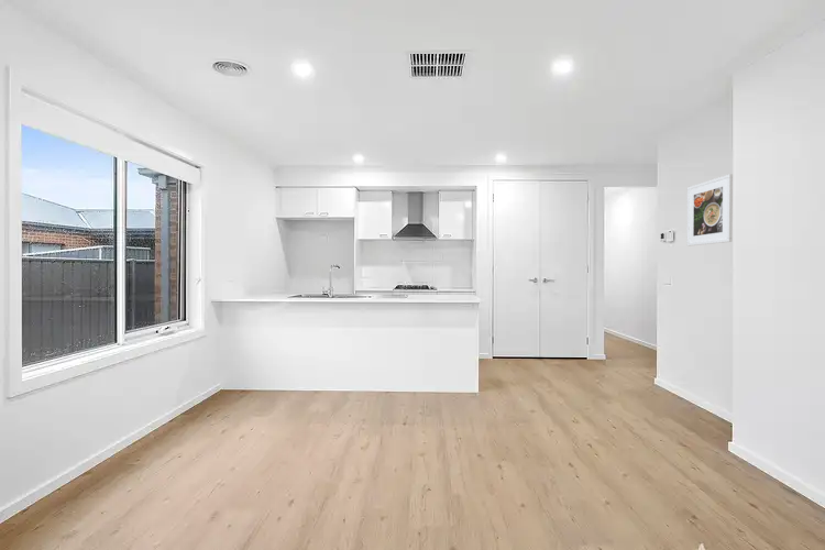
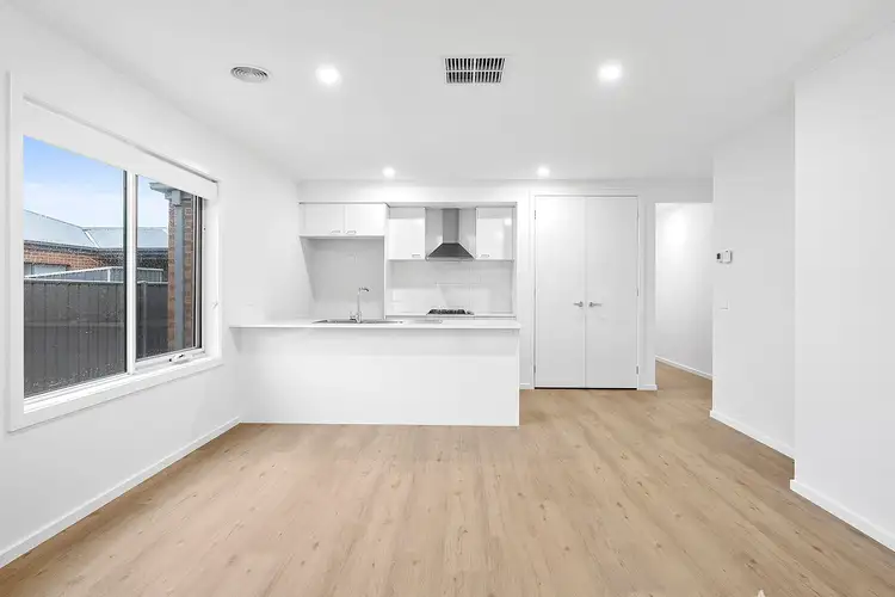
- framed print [686,173,734,248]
